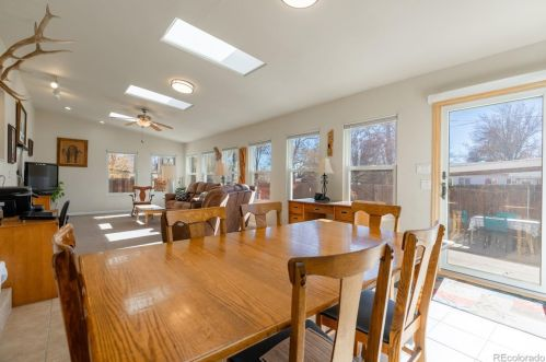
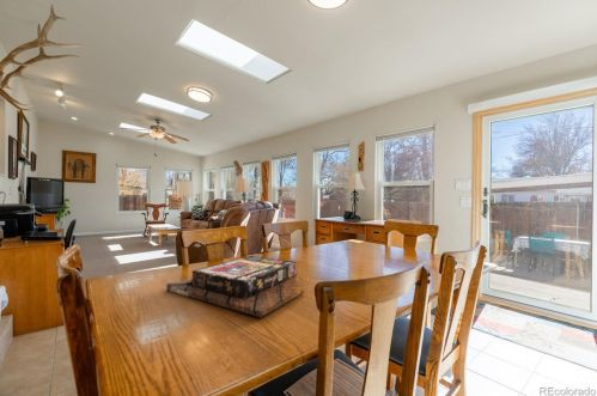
+ board game [165,255,304,318]
